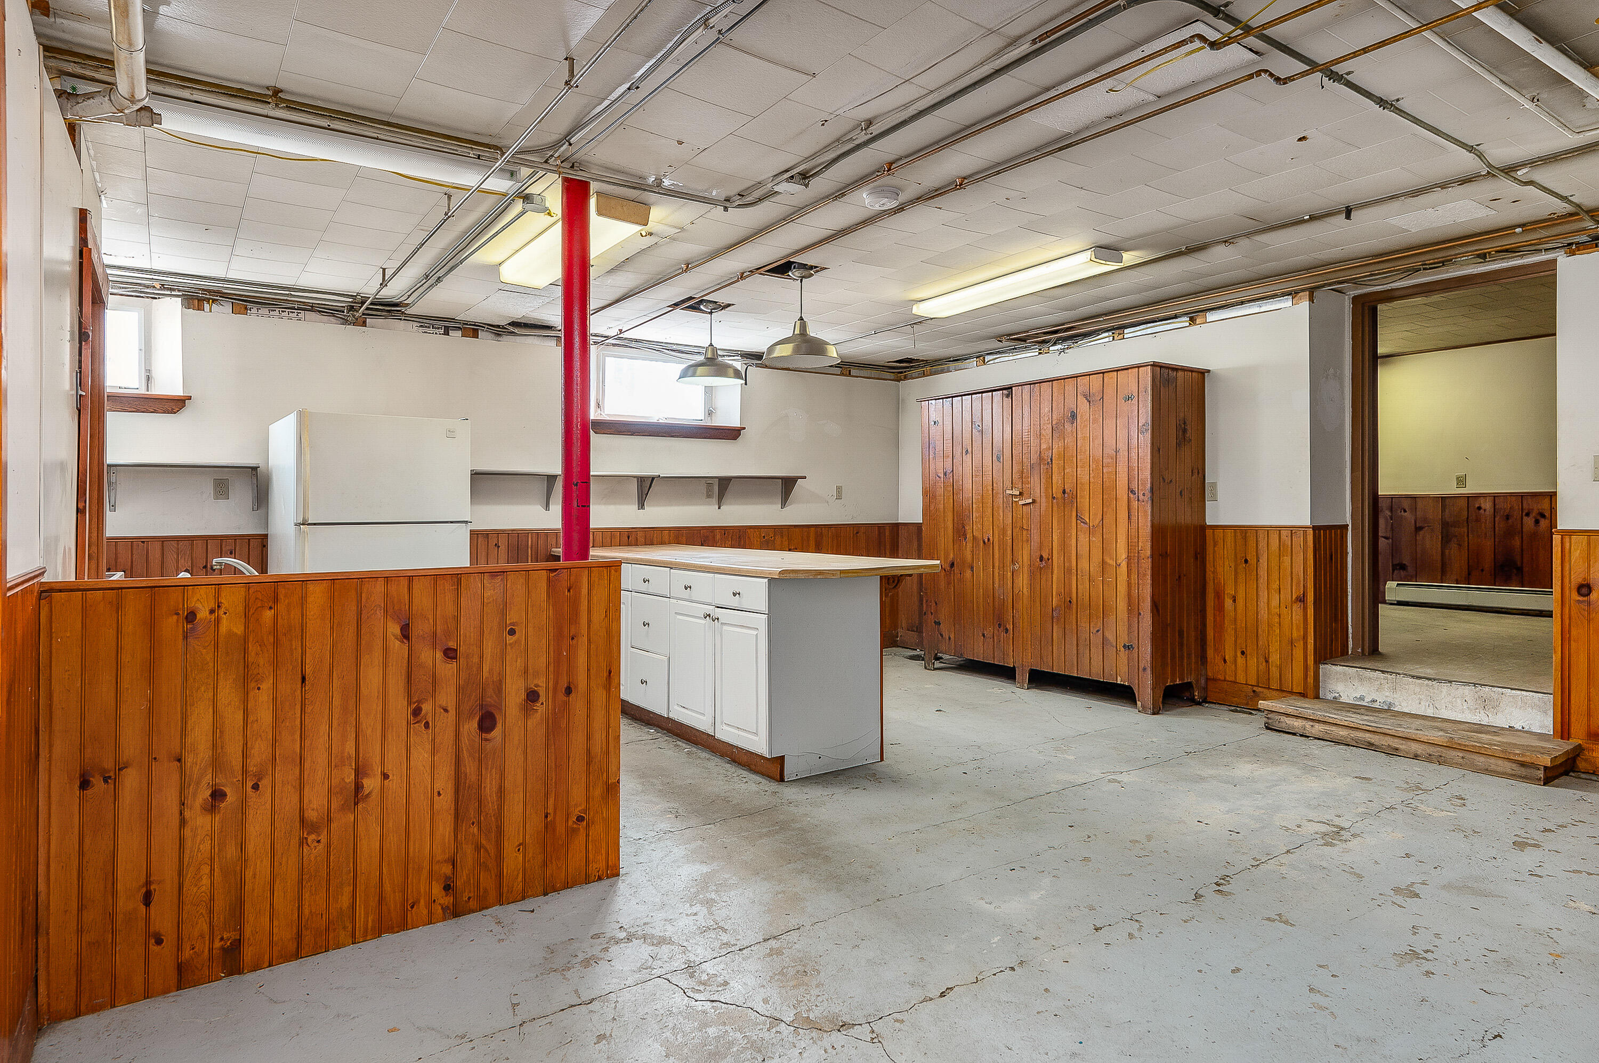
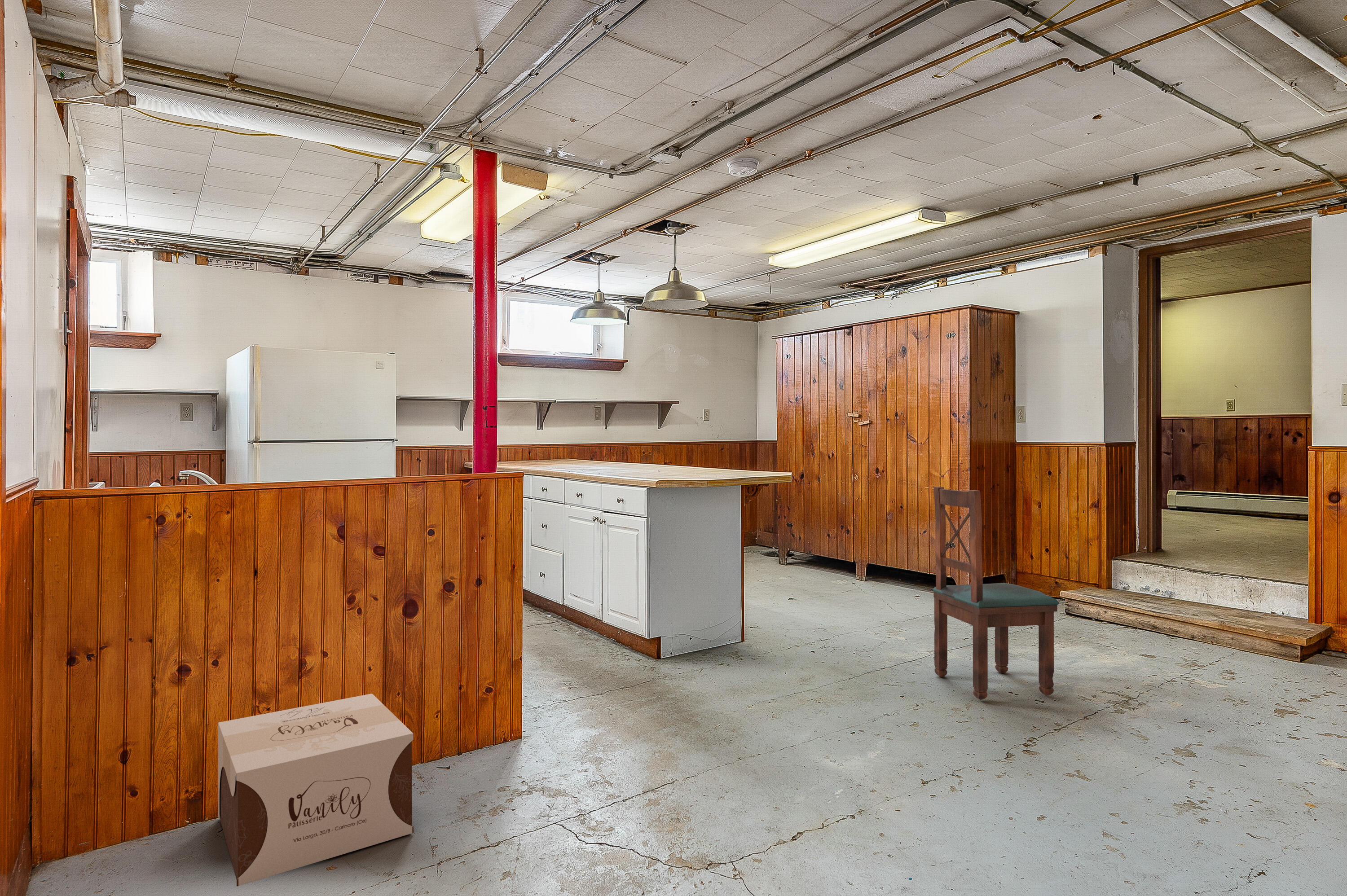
+ dining chair [932,486,1060,700]
+ cardboard box [217,693,414,887]
